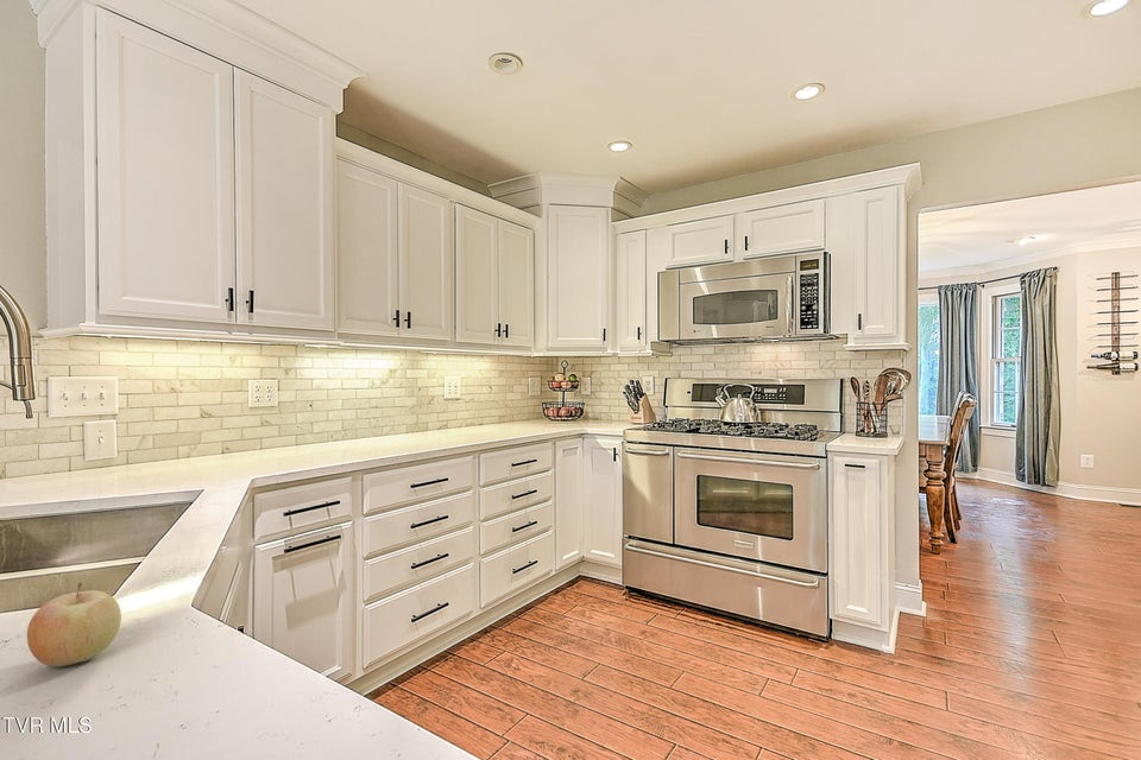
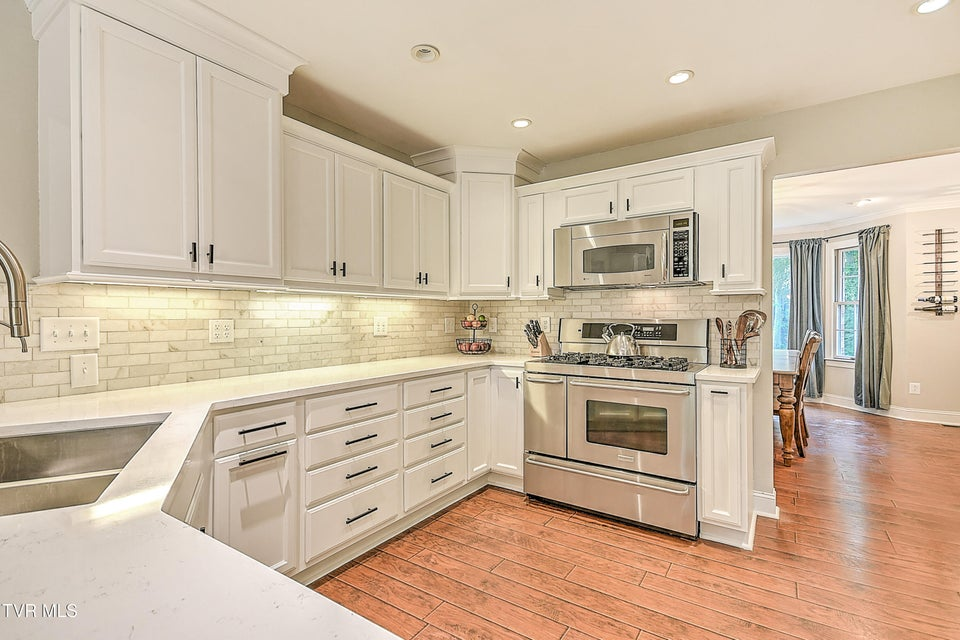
- fruit [26,582,122,667]
